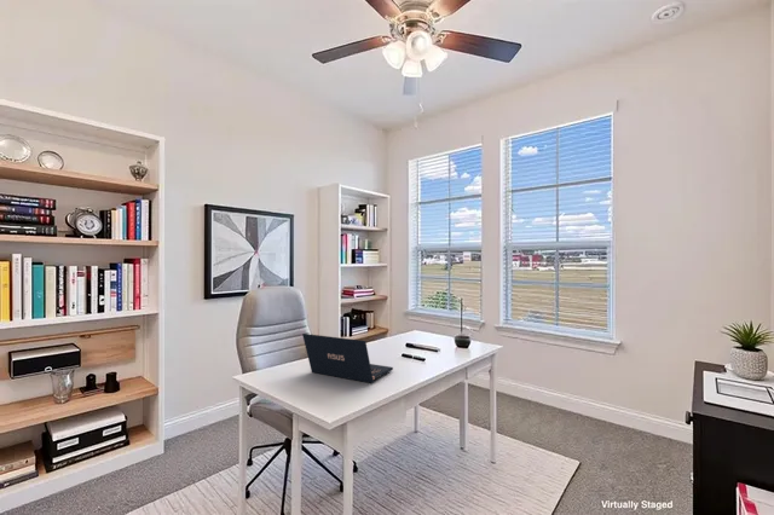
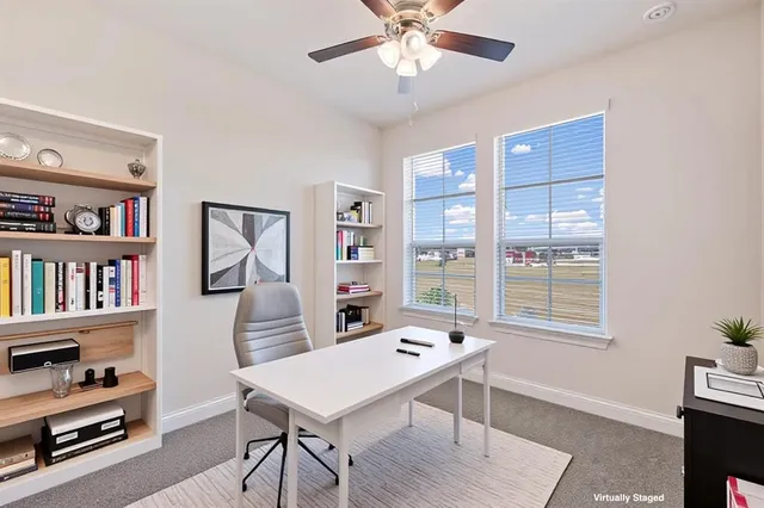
- laptop [301,332,394,384]
